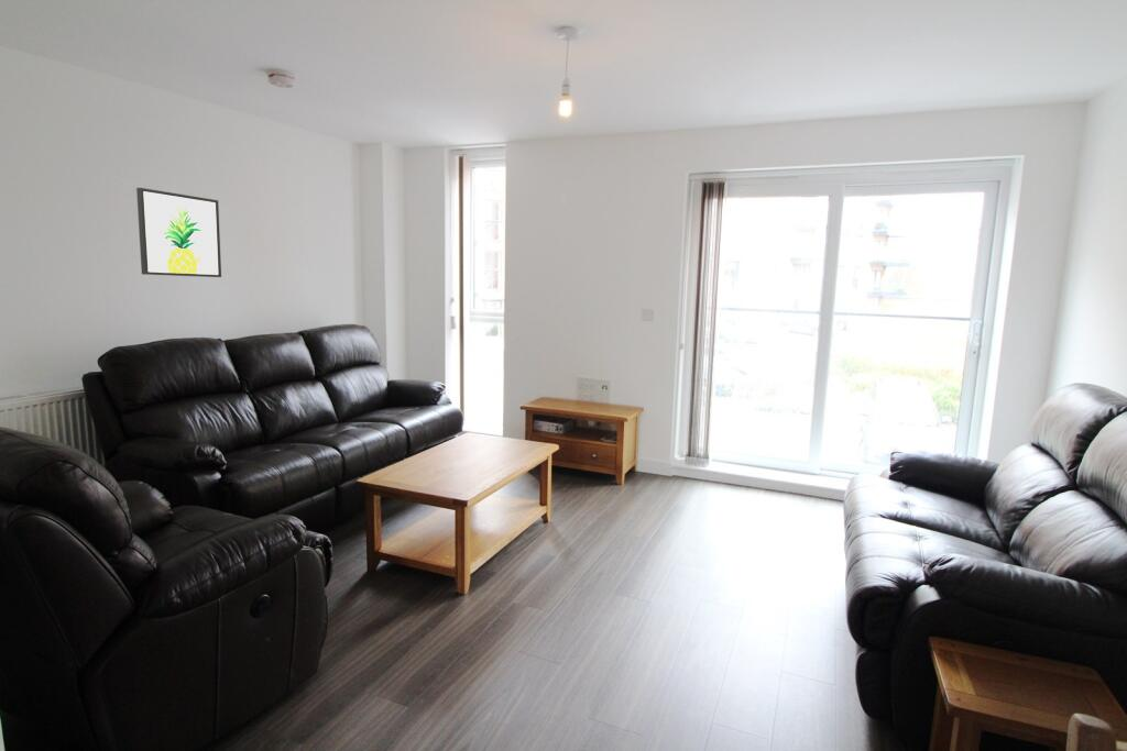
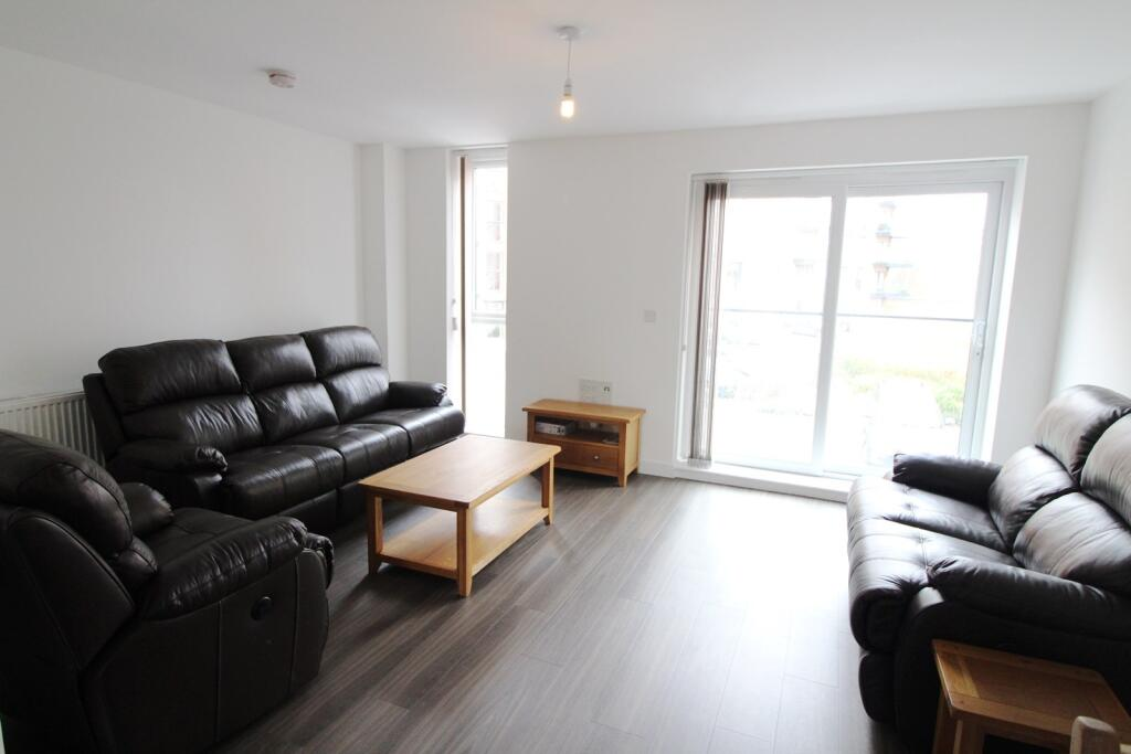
- wall art [135,187,222,278]
